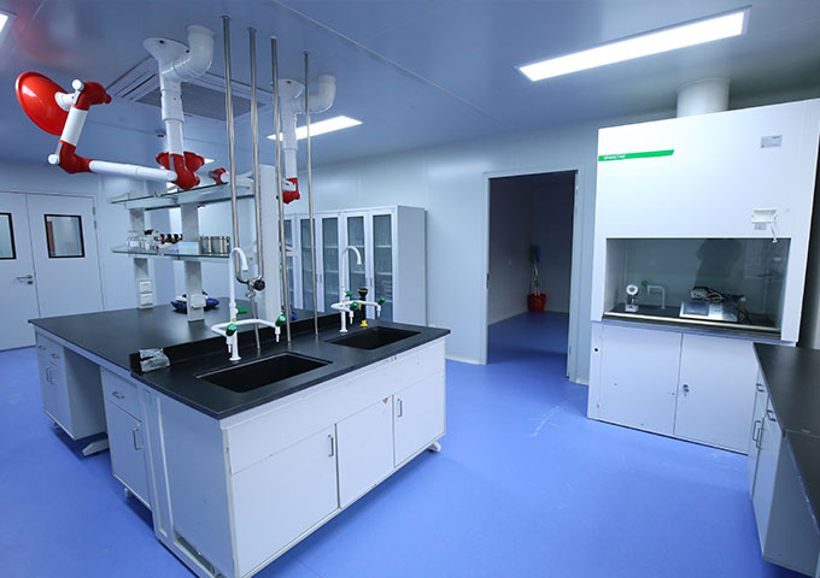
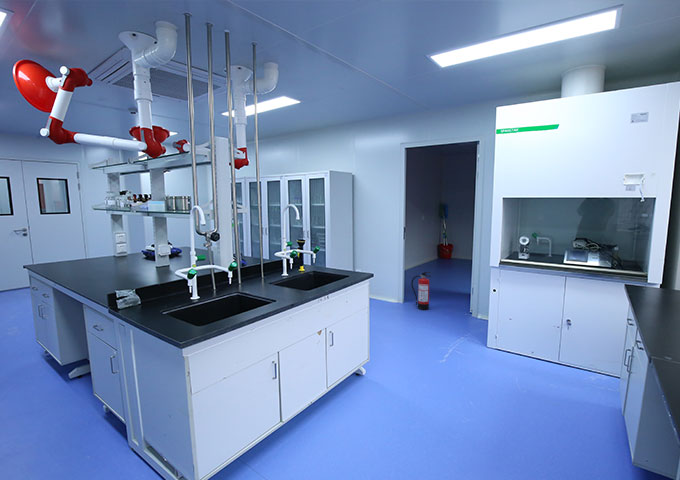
+ fire extinguisher [410,271,433,311]
